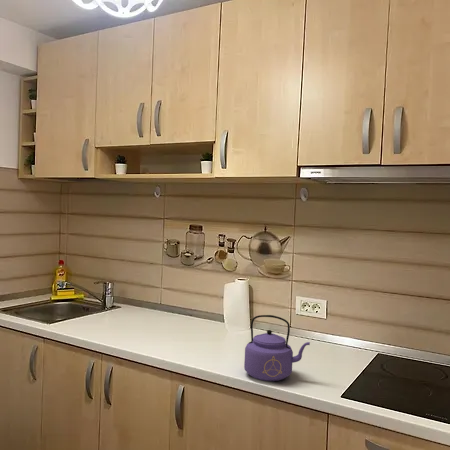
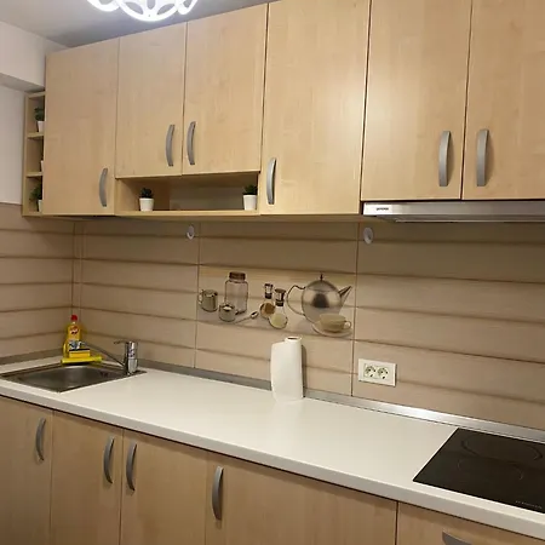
- kettle [243,314,311,383]
